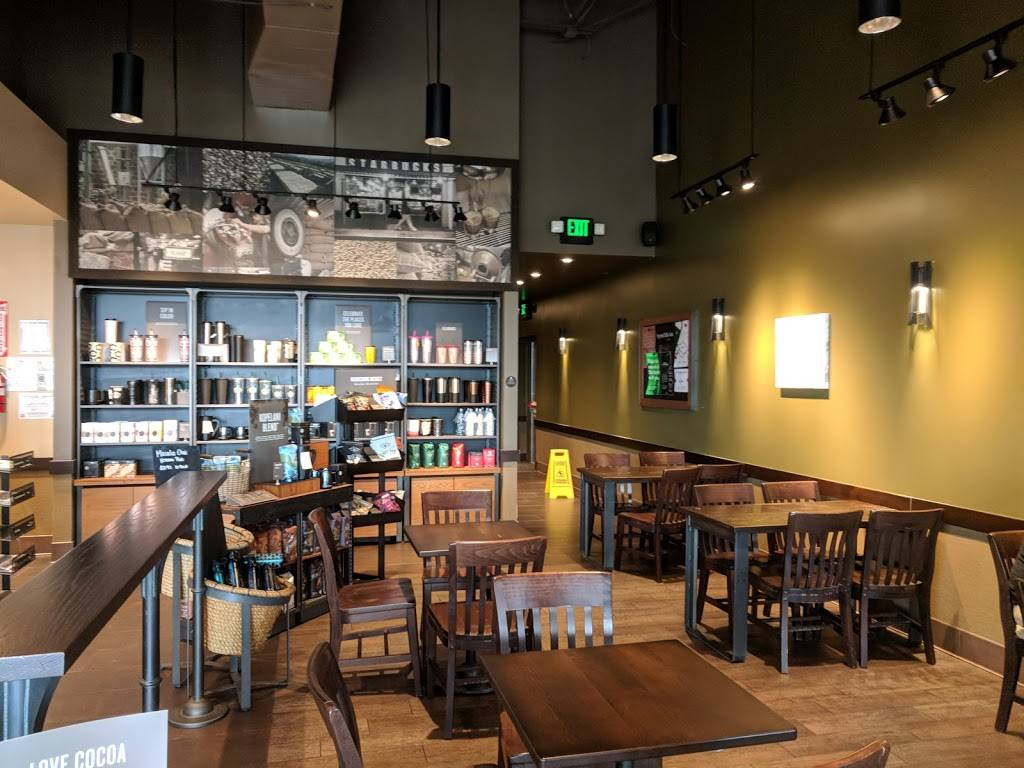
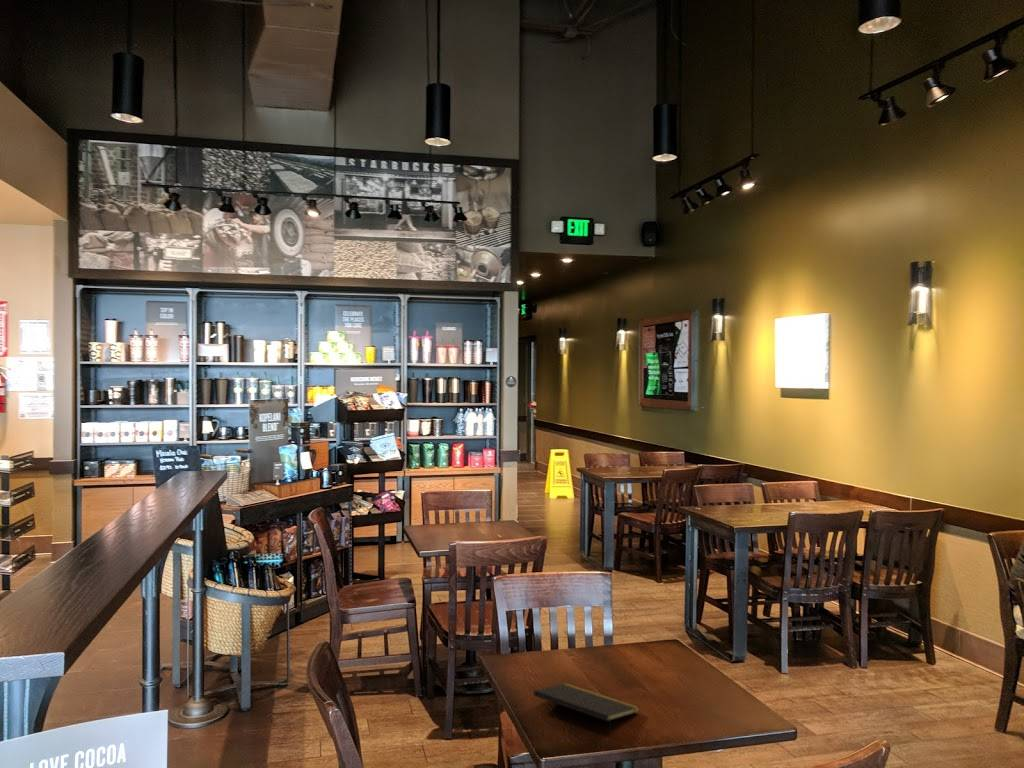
+ notepad [533,682,641,736]
